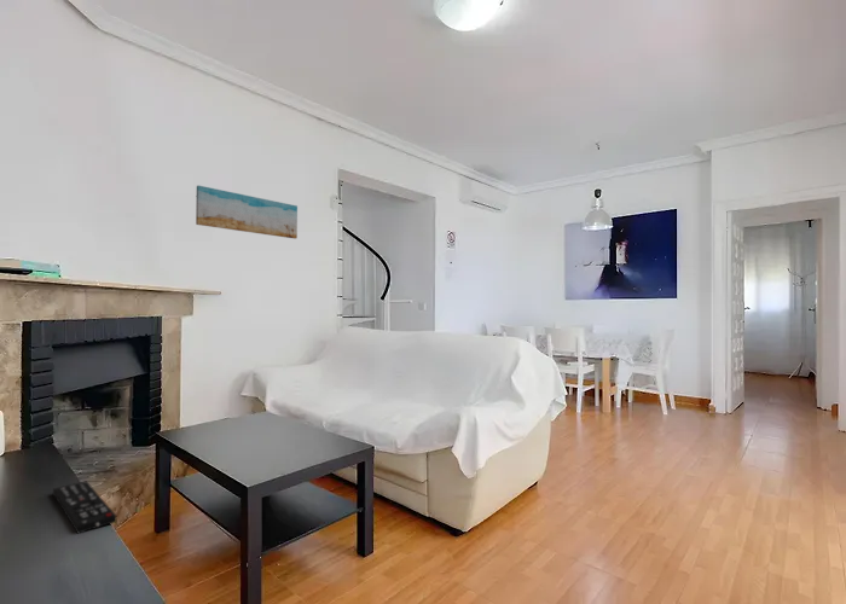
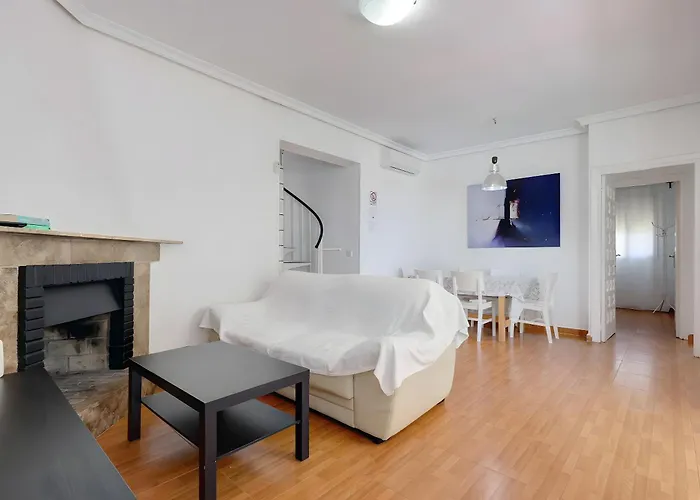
- wall art [195,185,299,239]
- remote control [52,480,117,535]
